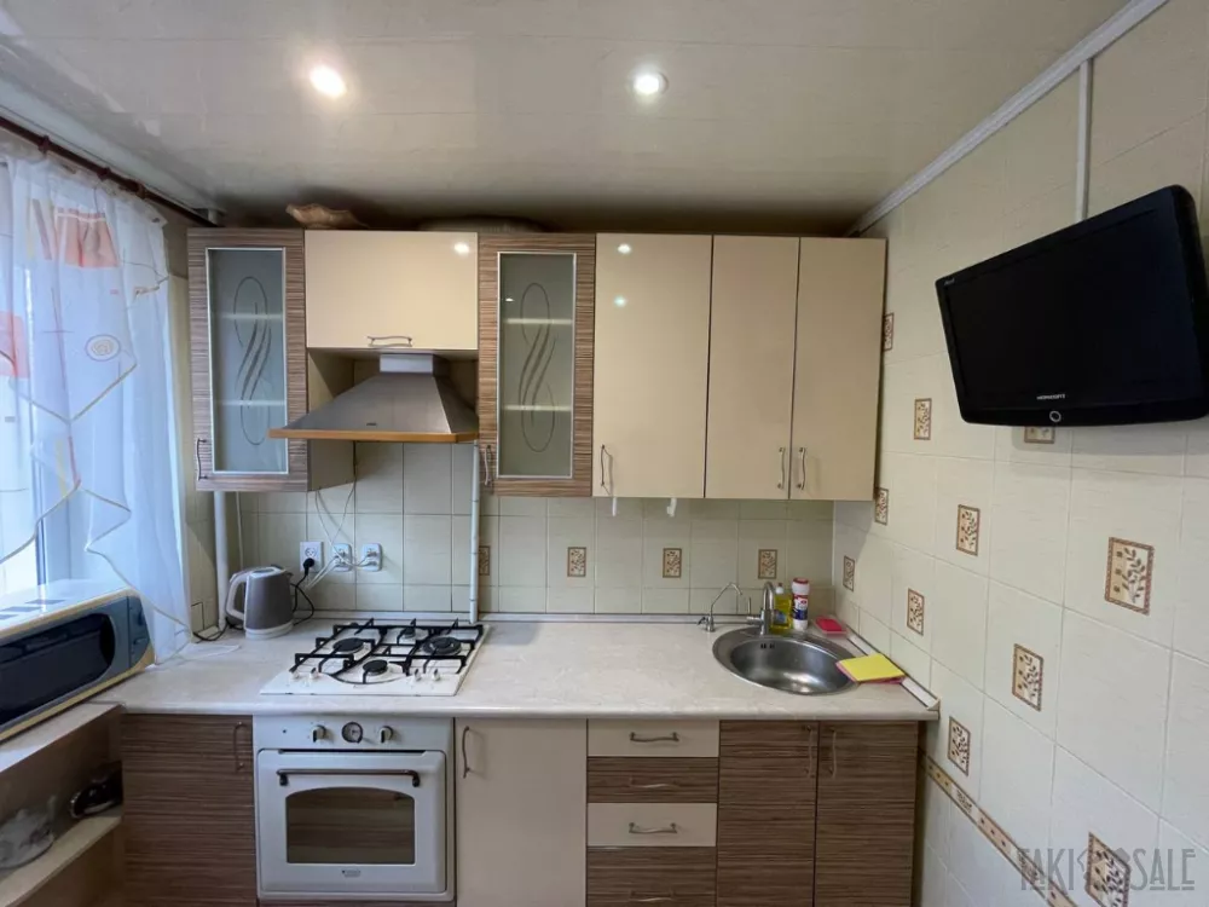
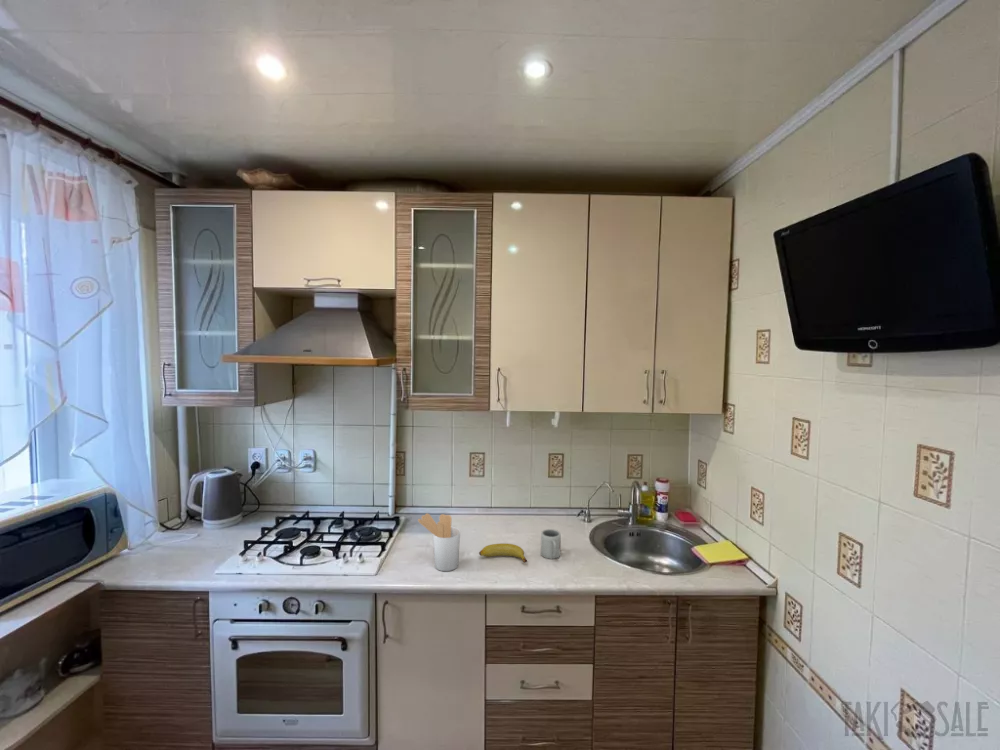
+ banana [478,543,528,563]
+ cup [540,528,562,560]
+ utensil holder [417,512,461,572]
